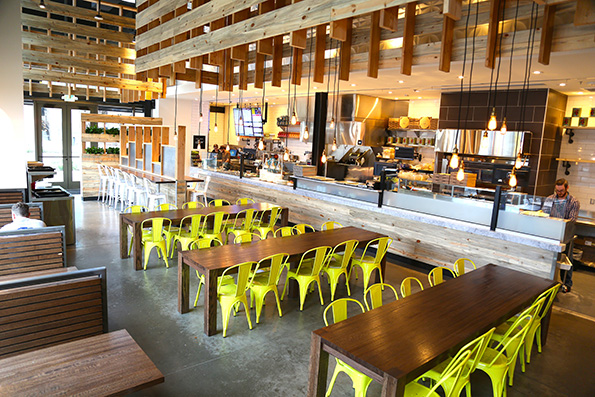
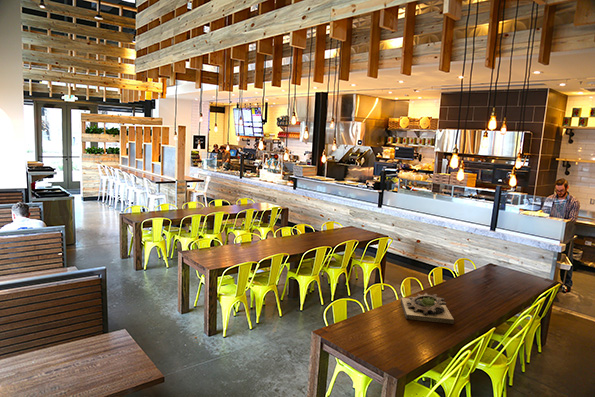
+ succulent planter [400,292,455,325]
